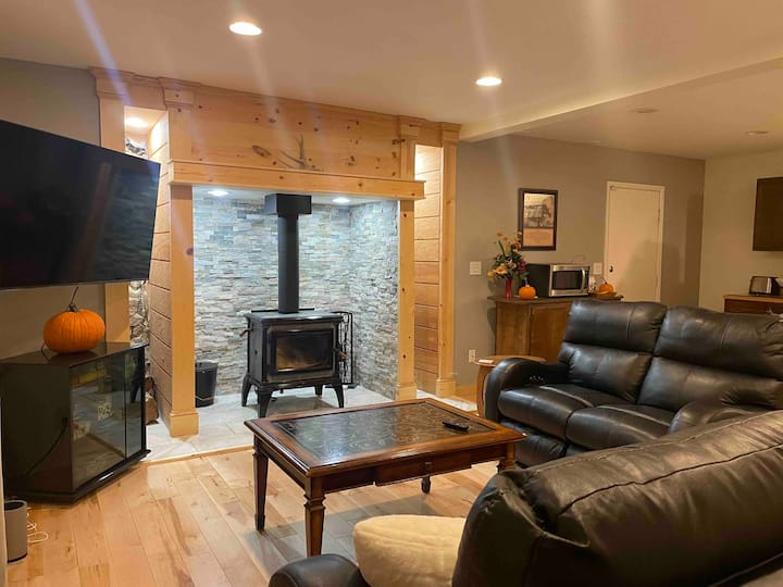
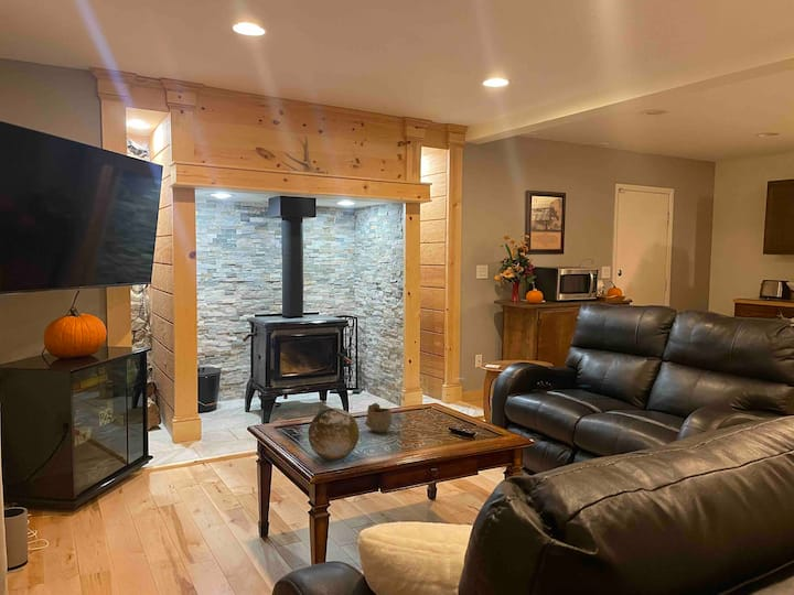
+ mug [364,402,393,434]
+ decorative orb [307,407,361,462]
